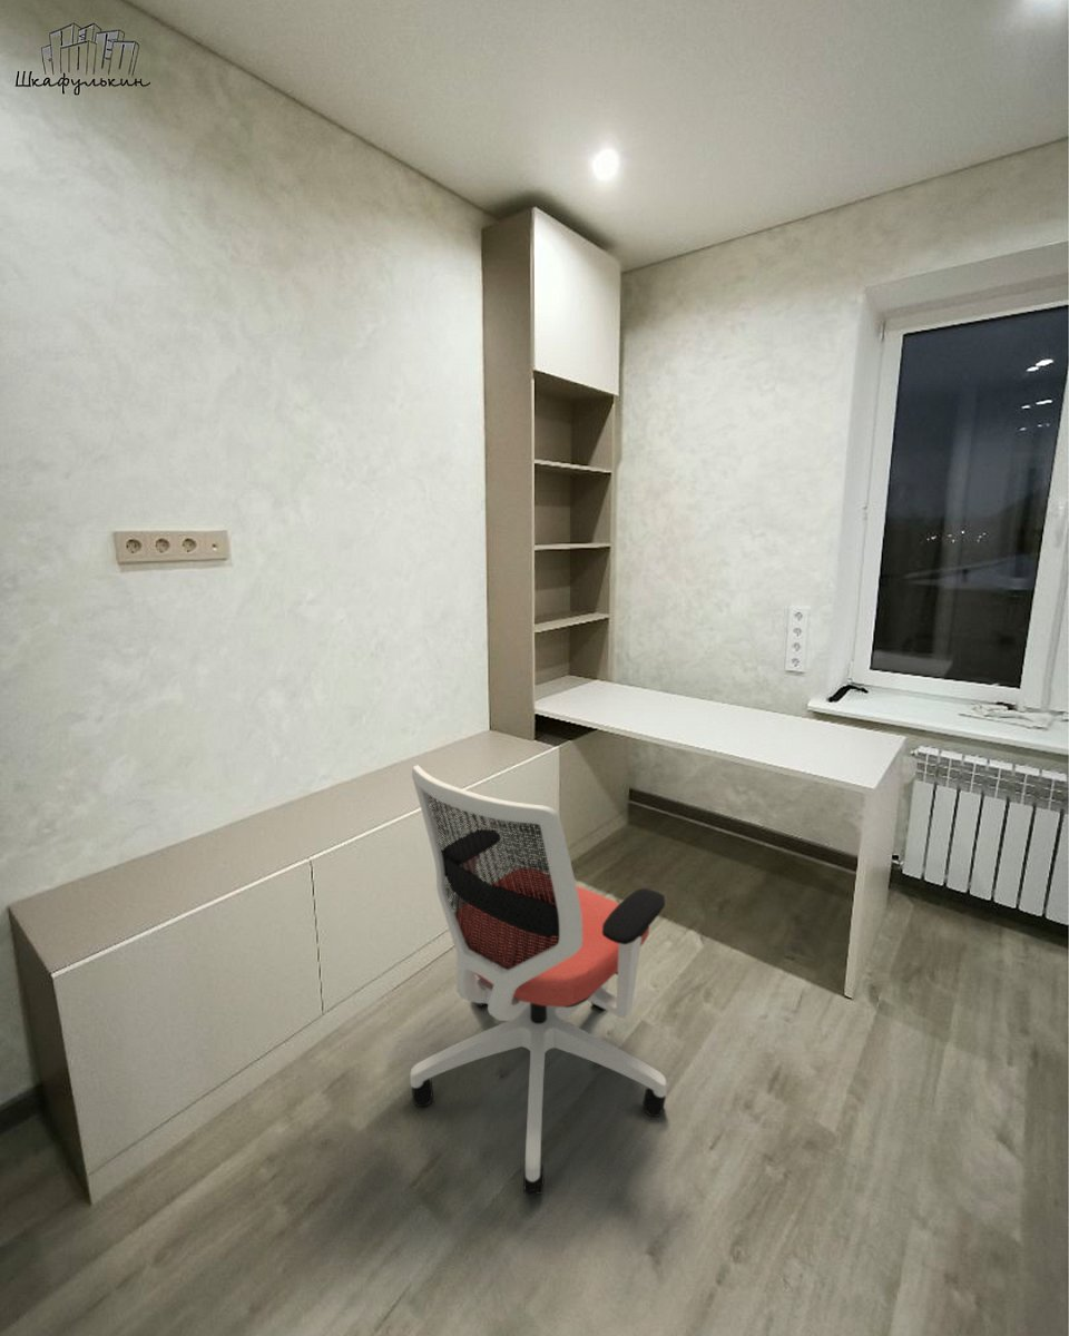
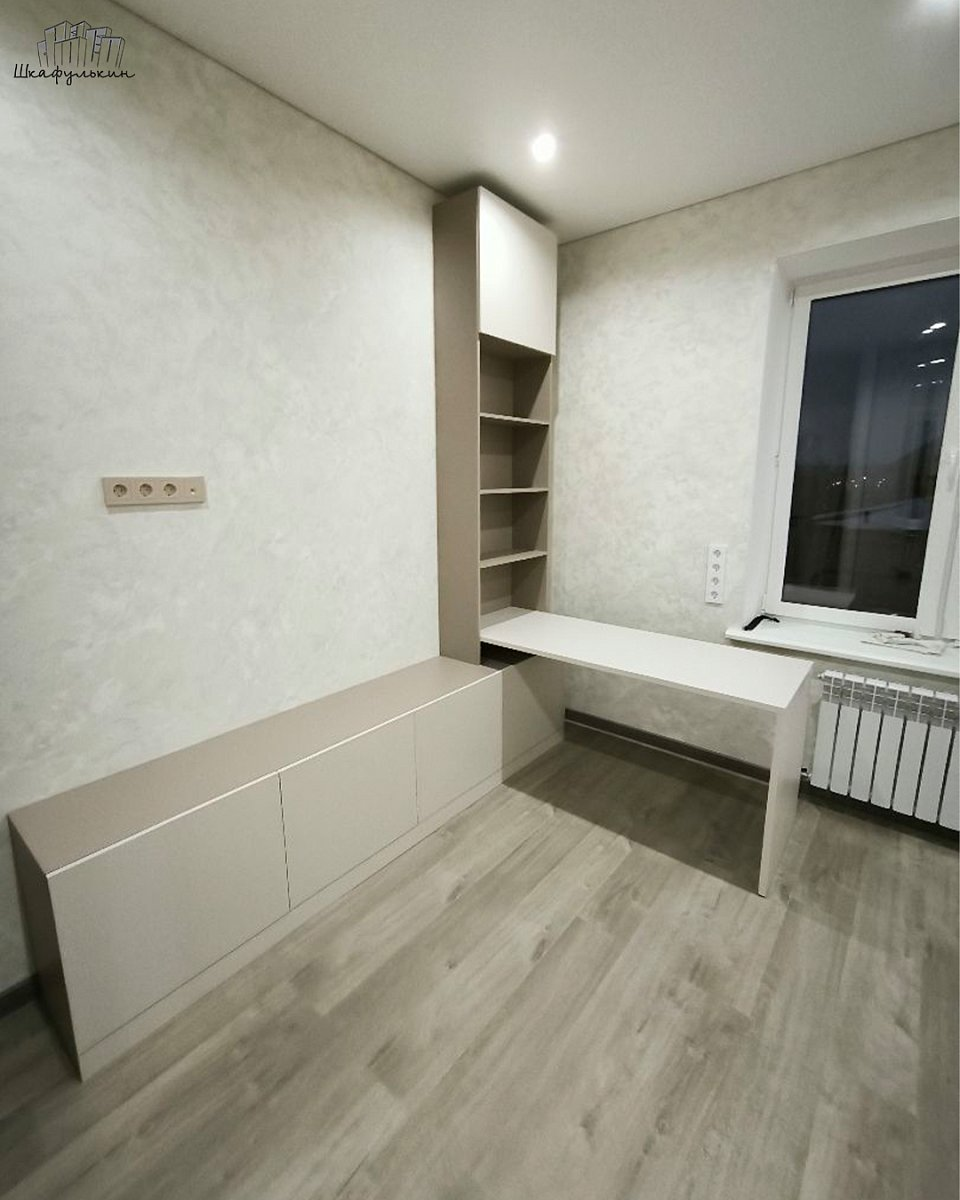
- office chair [409,764,668,1196]
